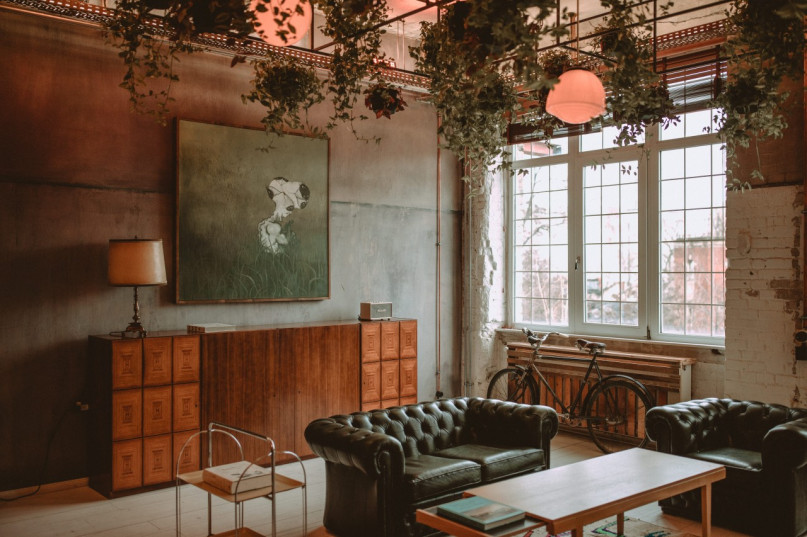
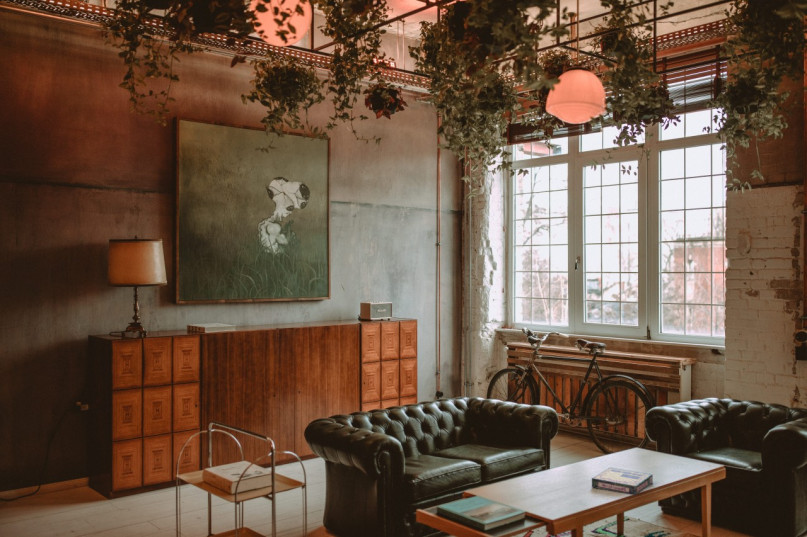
+ video game box [591,466,654,496]
